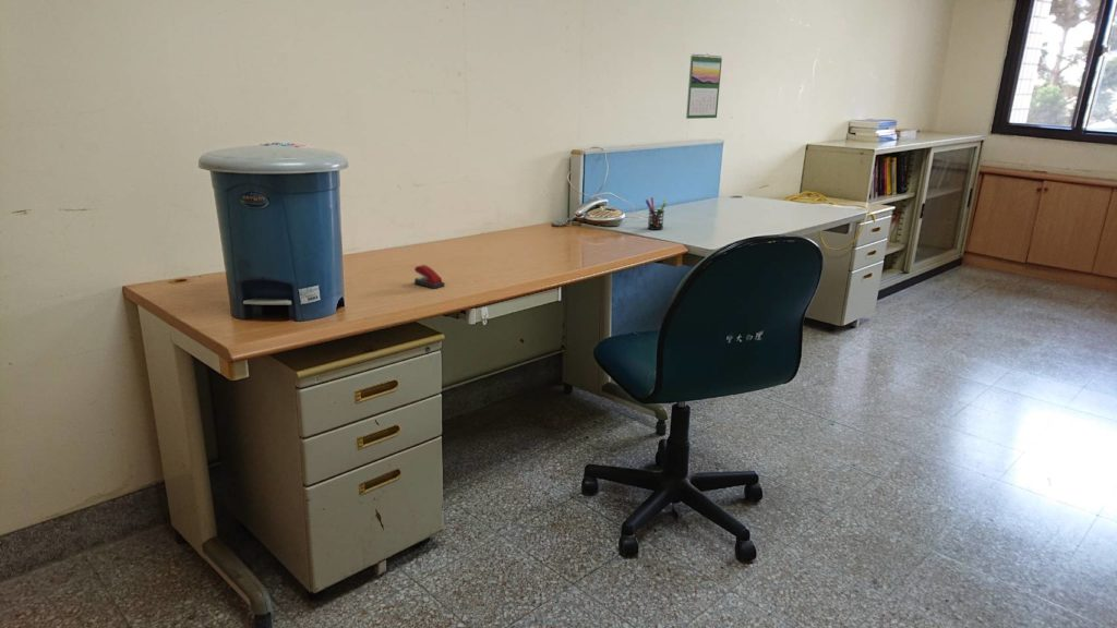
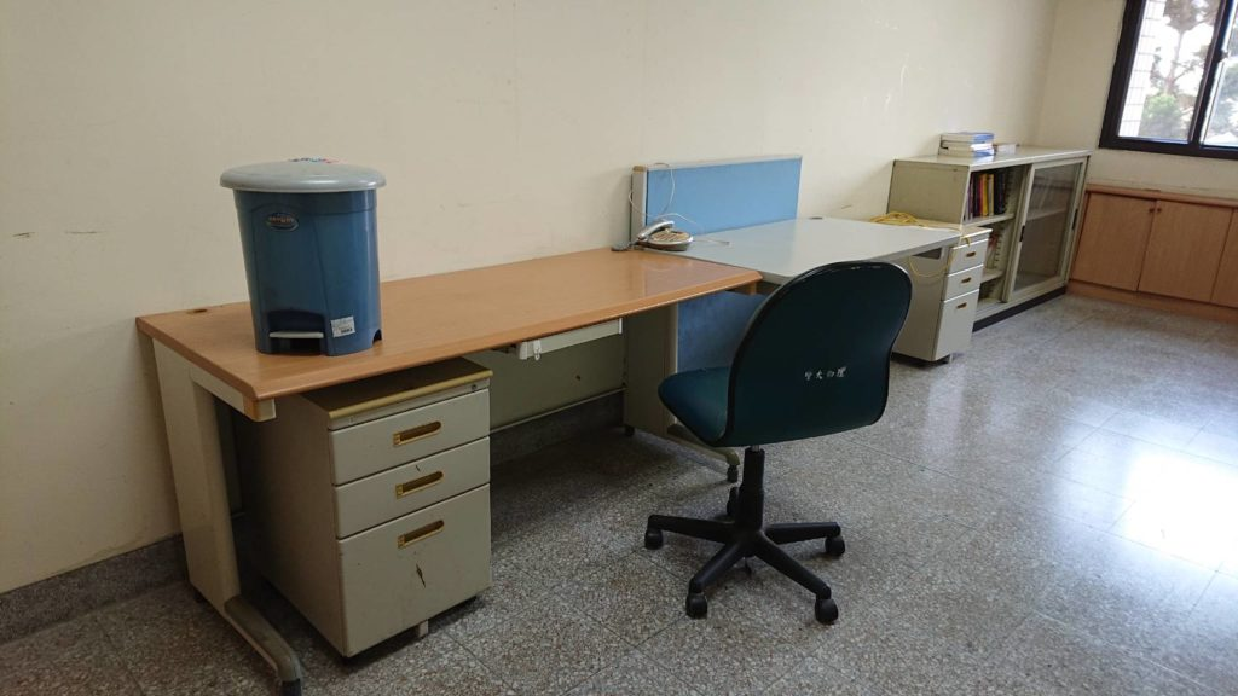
- stapler [413,264,446,290]
- pen holder [645,196,668,231]
- calendar [685,53,723,120]
